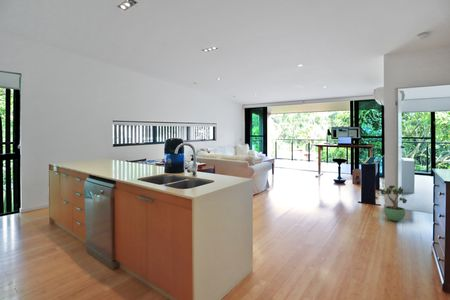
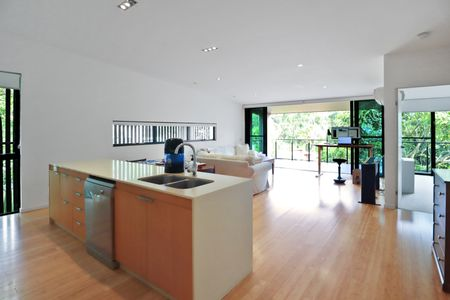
- potted plant [380,184,408,222]
